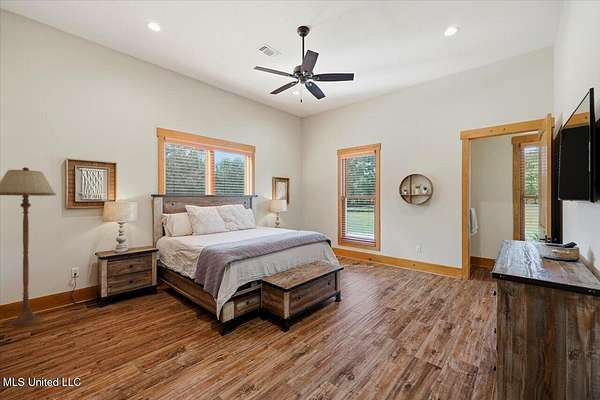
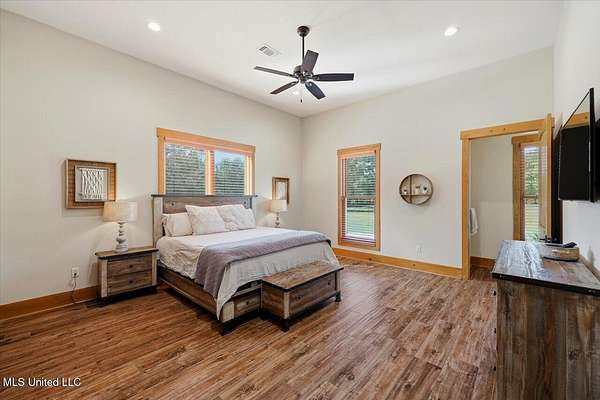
- floor lamp [0,166,57,328]
